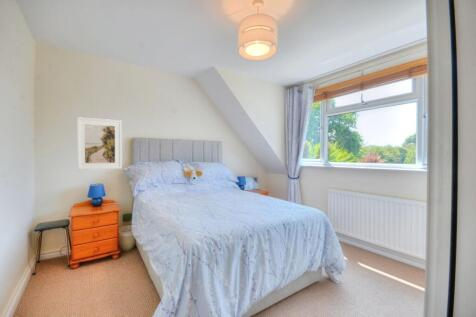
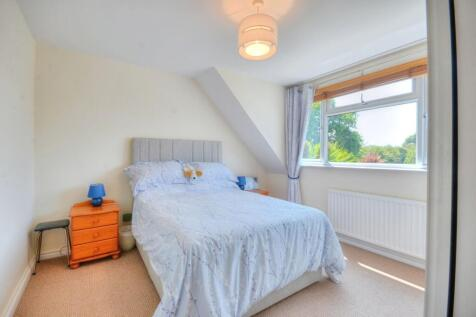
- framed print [76,116,123,171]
